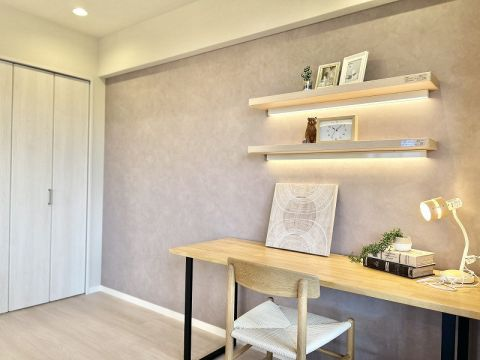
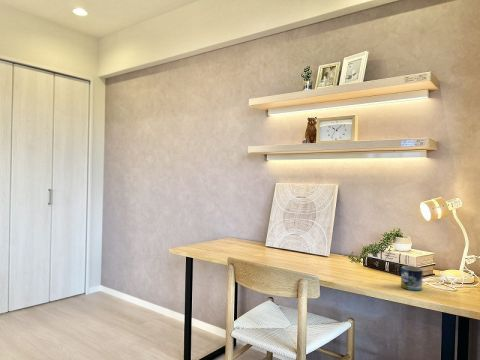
+ mug [400,265,424,292]
